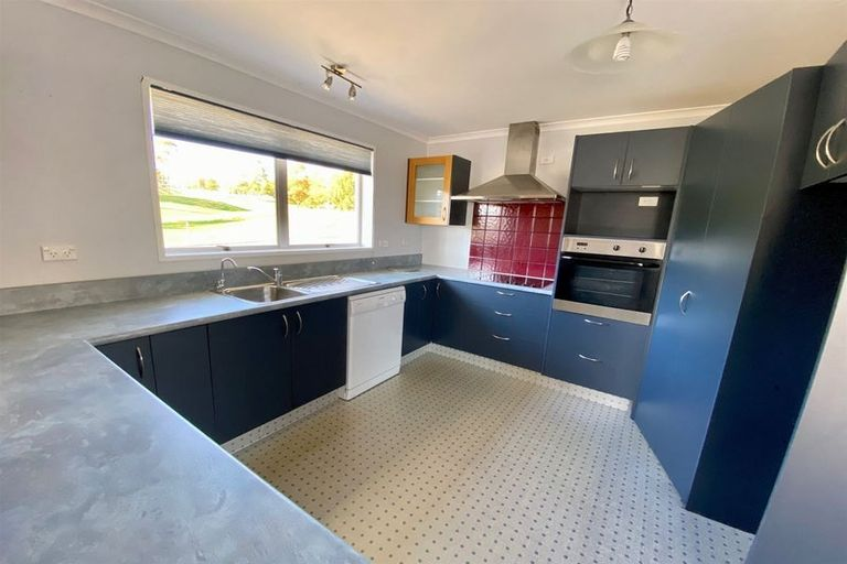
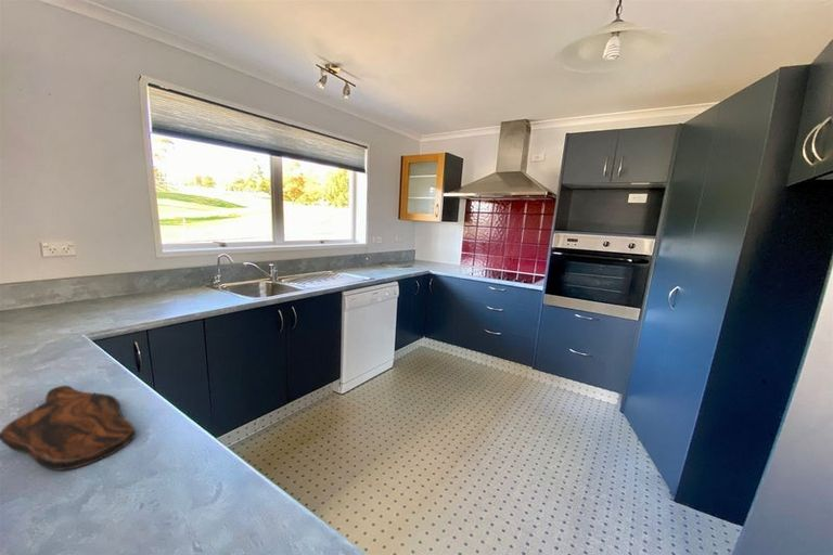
+ cutting board [0,385,136,472]
